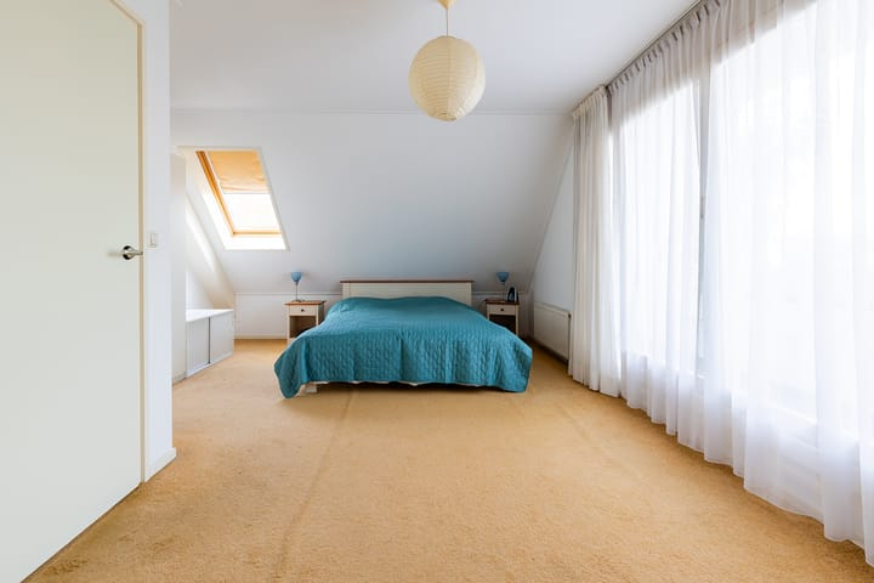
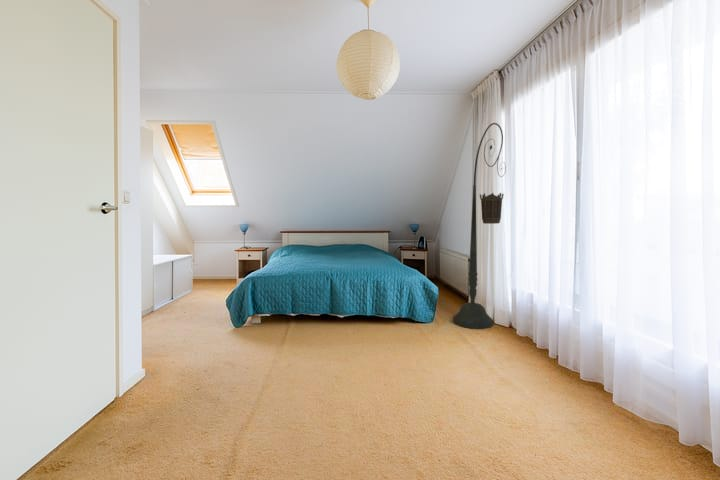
+ floor lamp [452,122,507,330]
